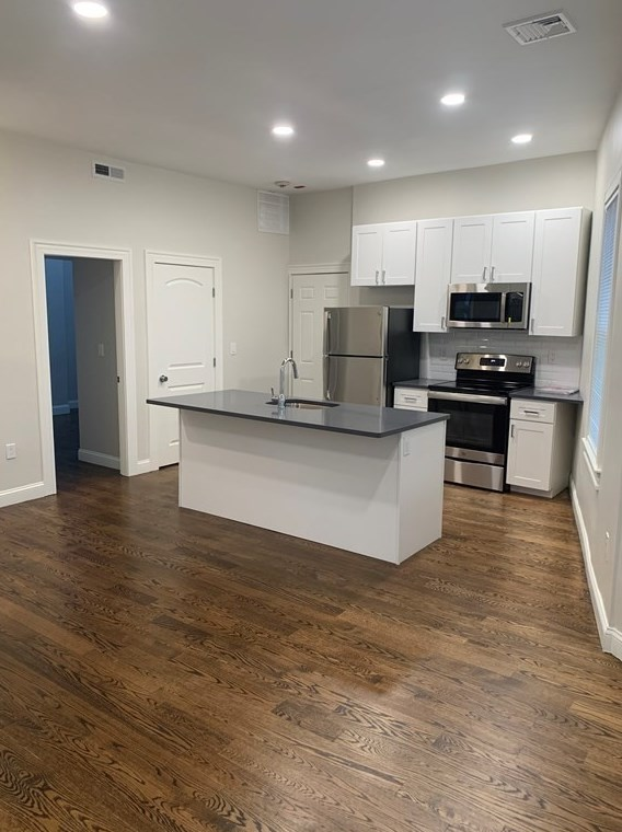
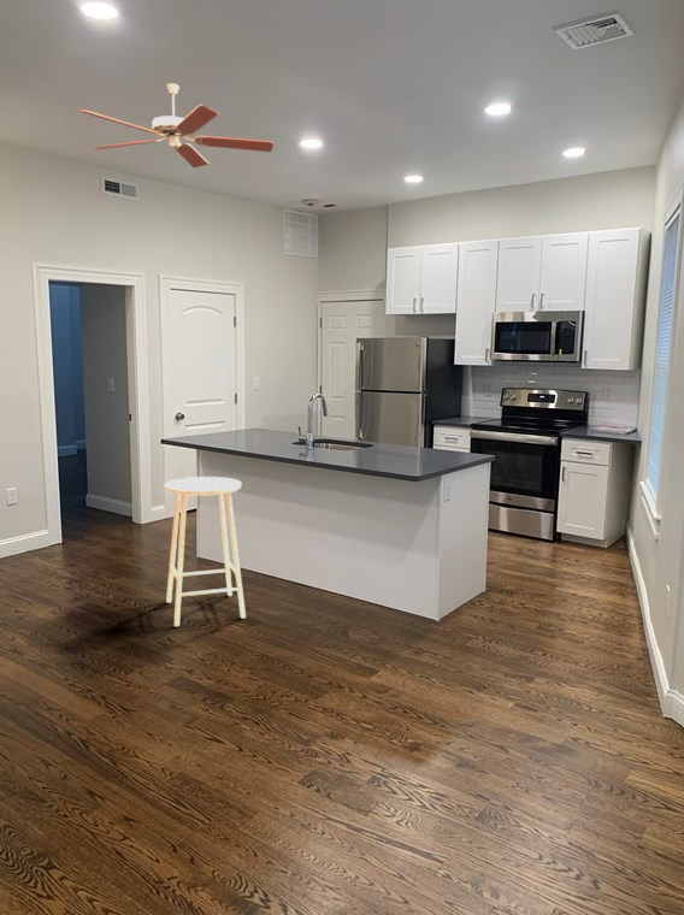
+ ceiling fan [76,82,275,169]
+ stool [164,476,247,627]
